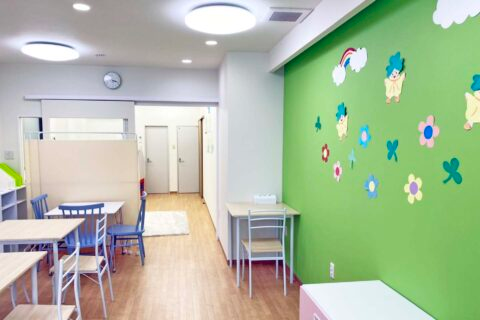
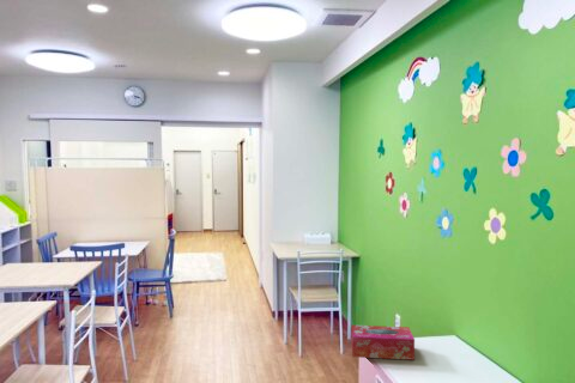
+ tissue box [350,324,416,361]
